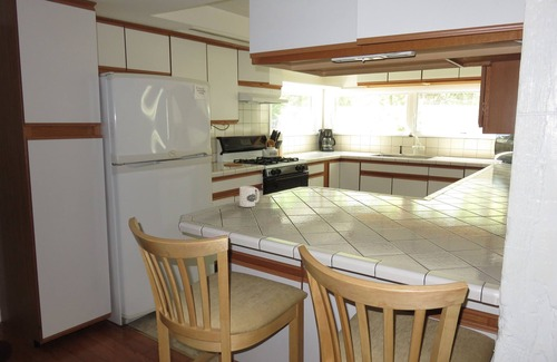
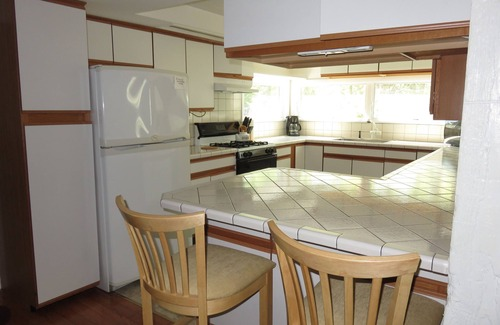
- mug [238,185,261,208]
